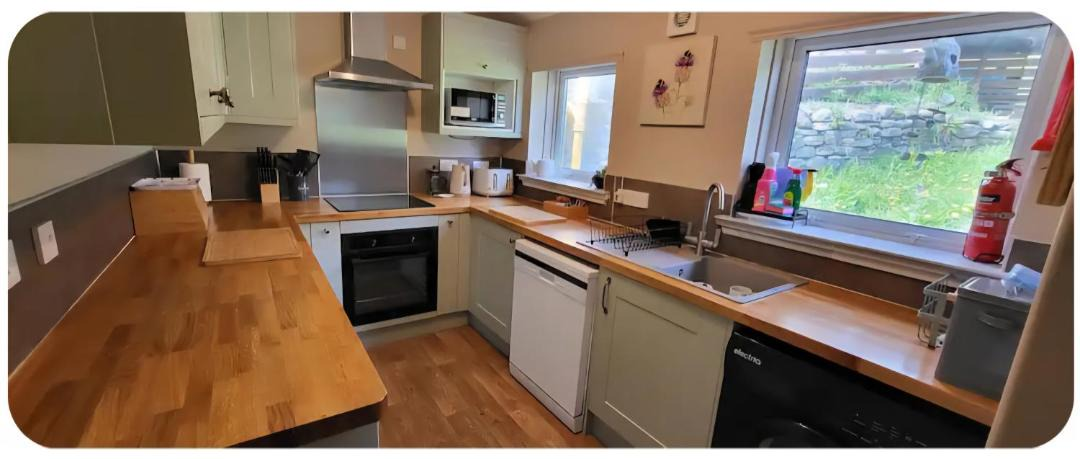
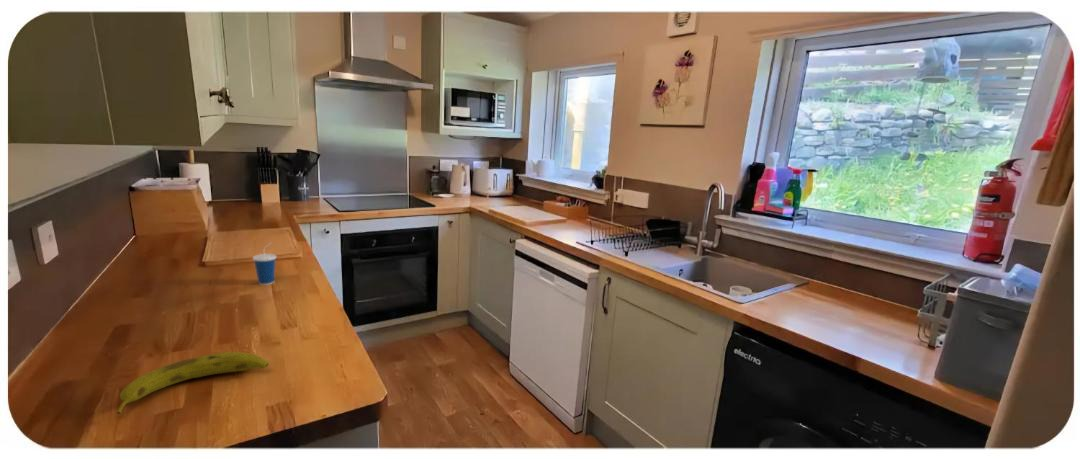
+ fruit [116,351,270,415]
+ cup [252,241,277,286]
